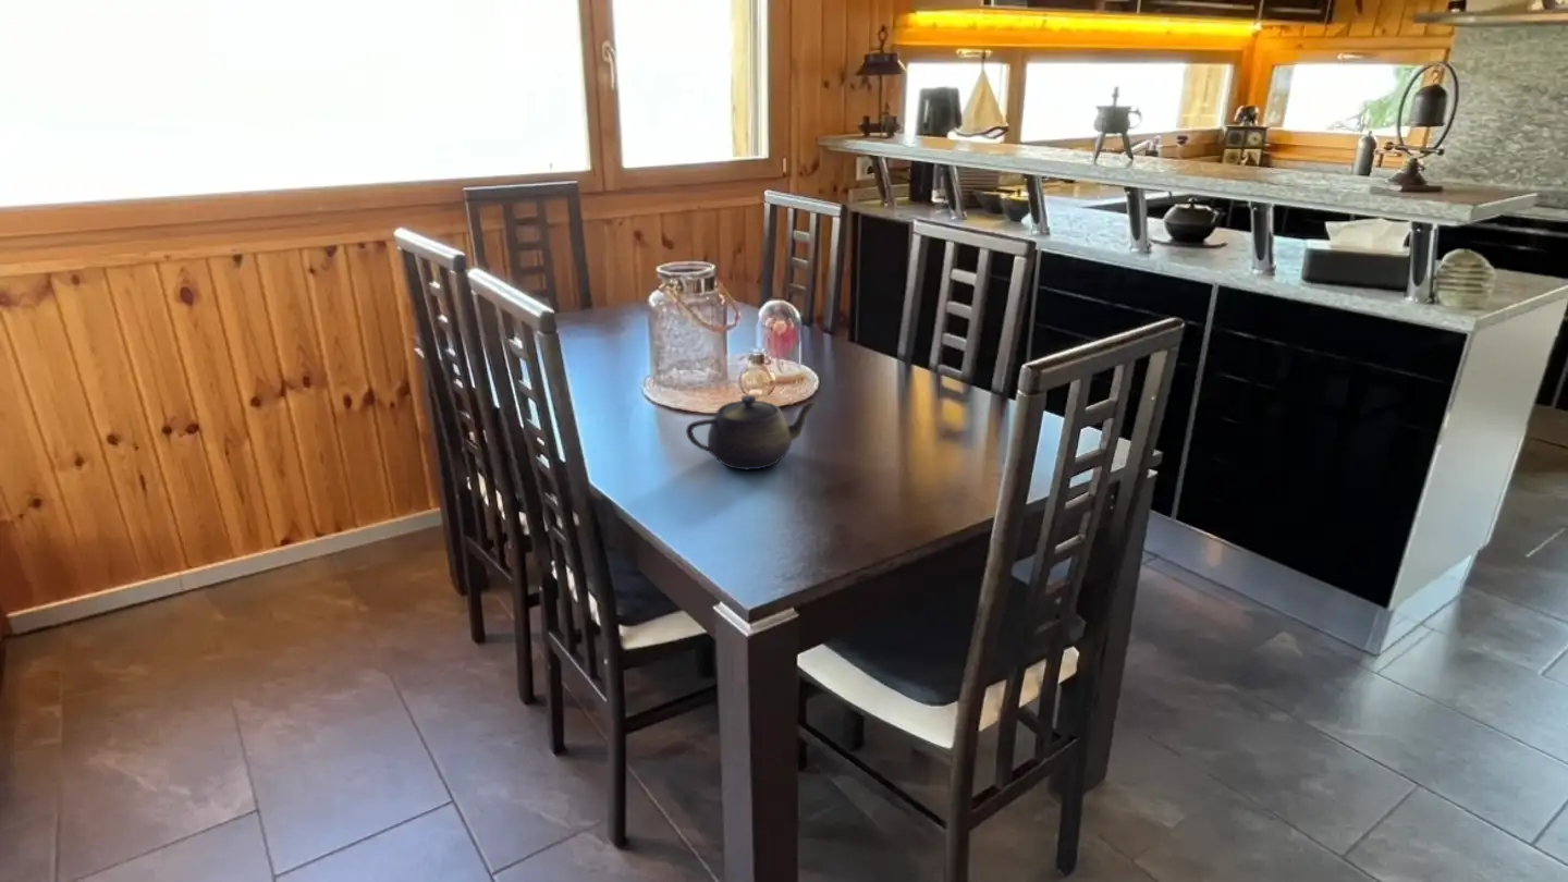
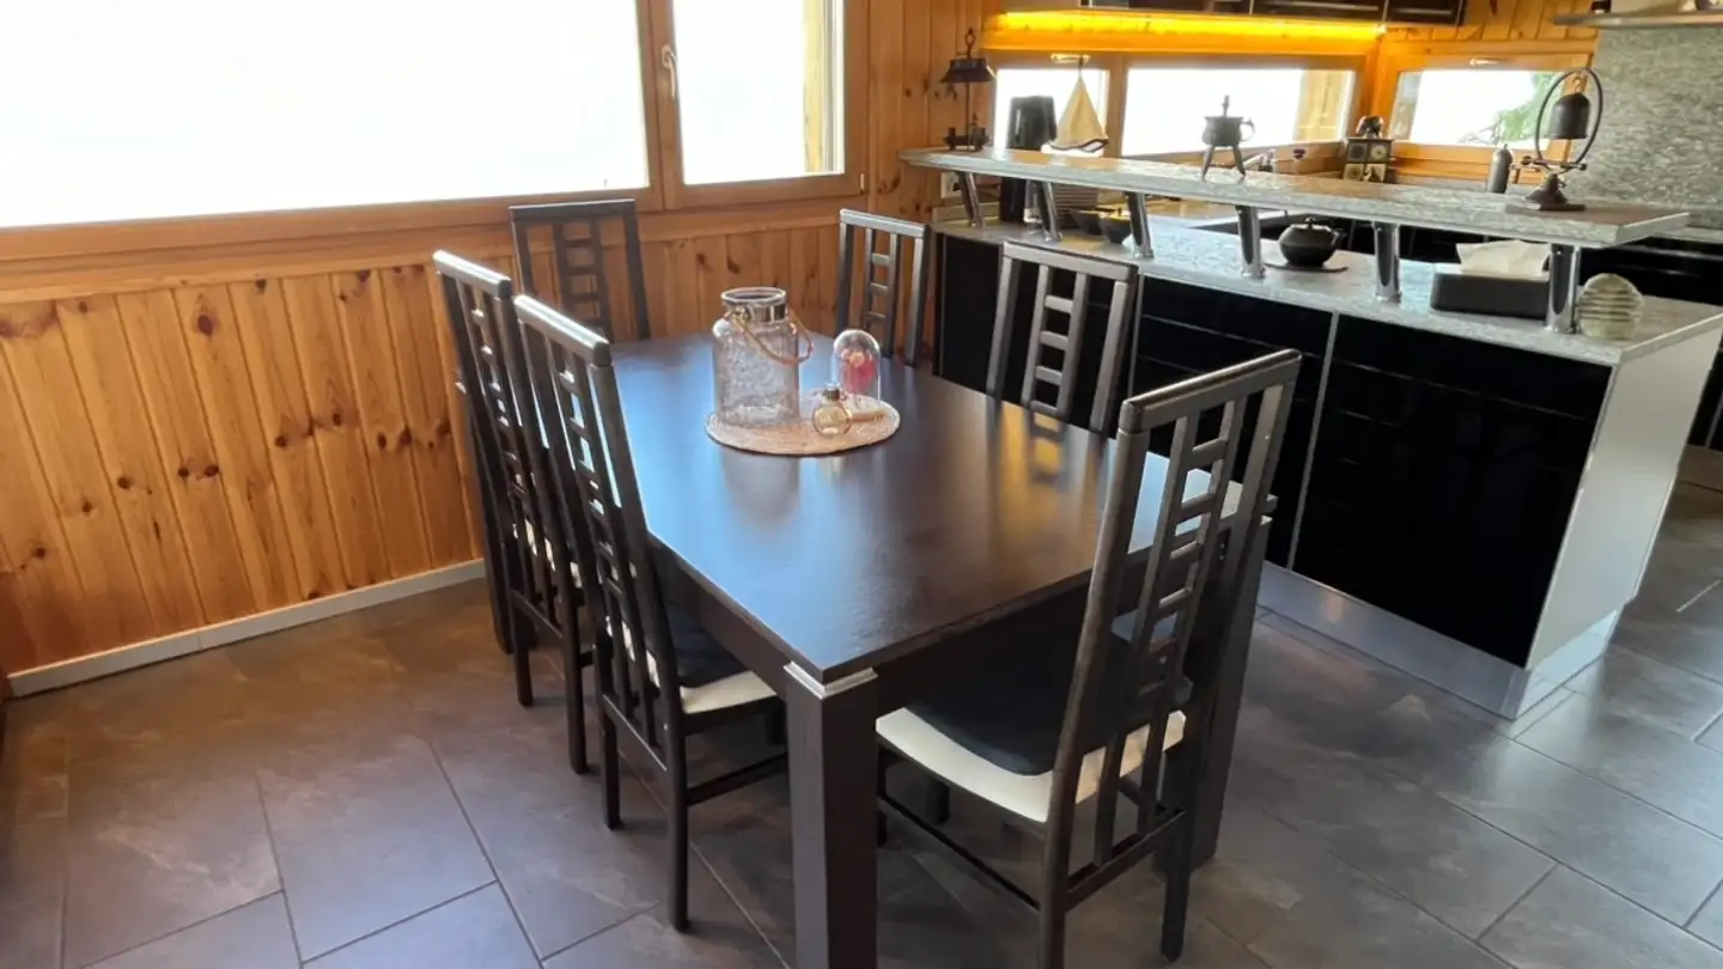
- teapot [685,394,819,471]
